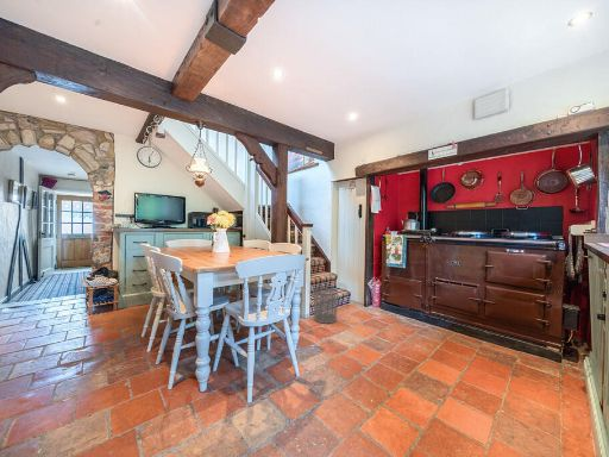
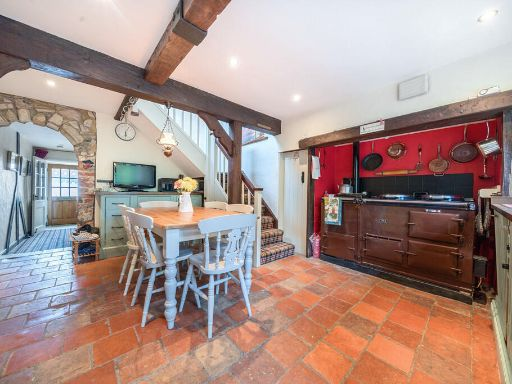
- waste bin [312,287,339,325]
